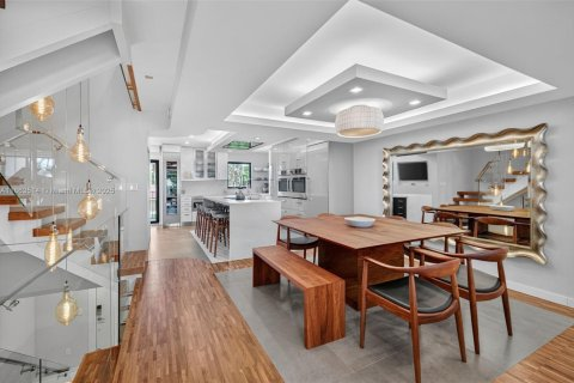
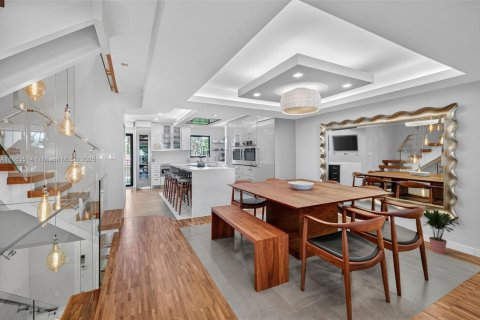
+ potted plant [422,209,460,255]
